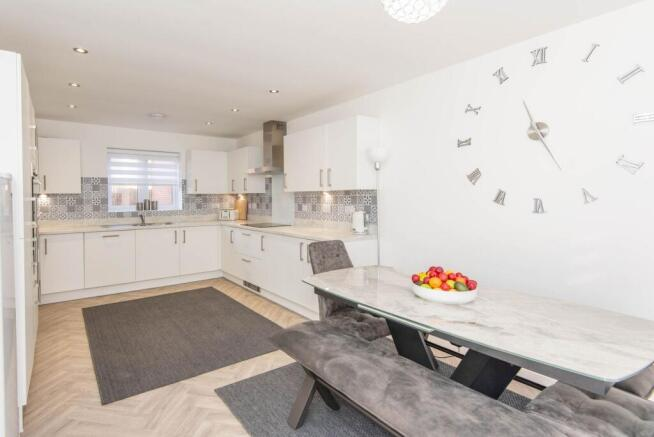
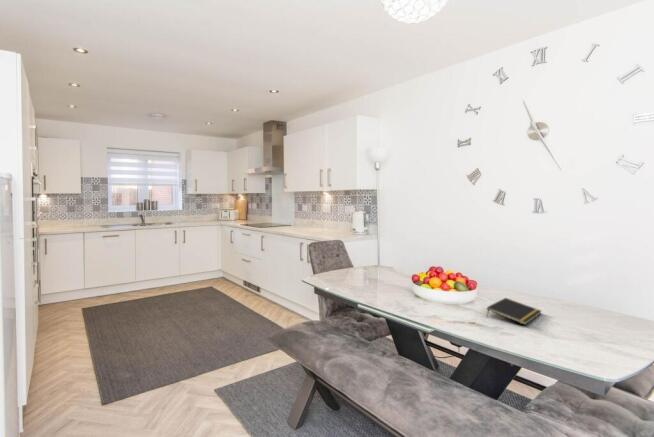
+ notepad [486,297,542,326]
